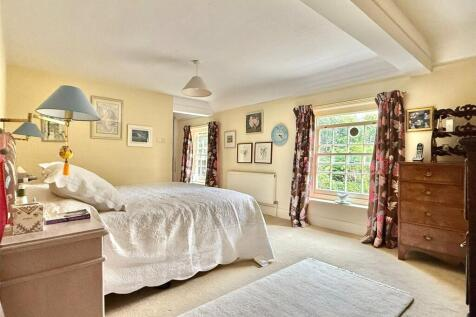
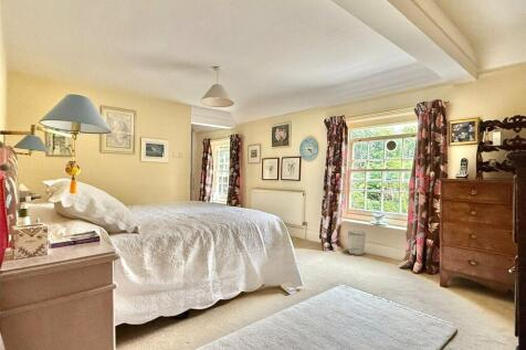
+ wastebasket [347,229,367,256]
